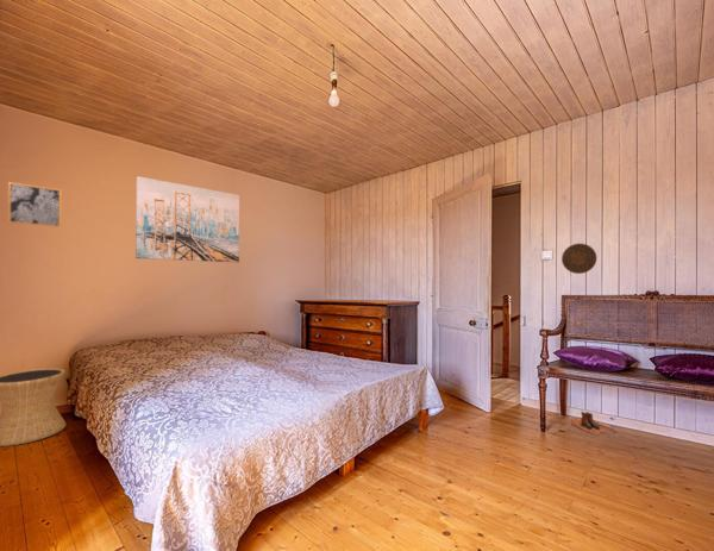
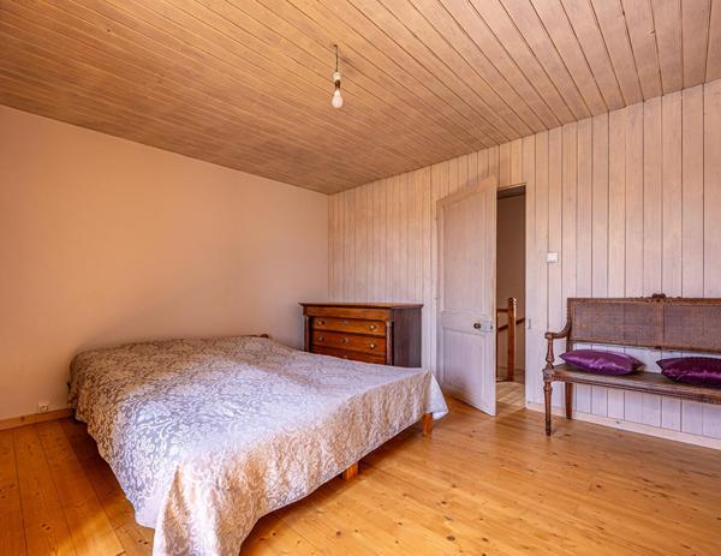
- decorative plate [560,243,597,275]
- boots [570,411,614,436]
- wall art [134,175,240,263]
- side table [0,368,67,447]
- wall art [7,181,62,228]
